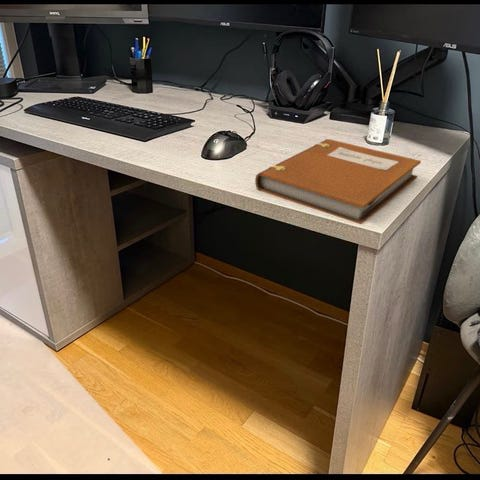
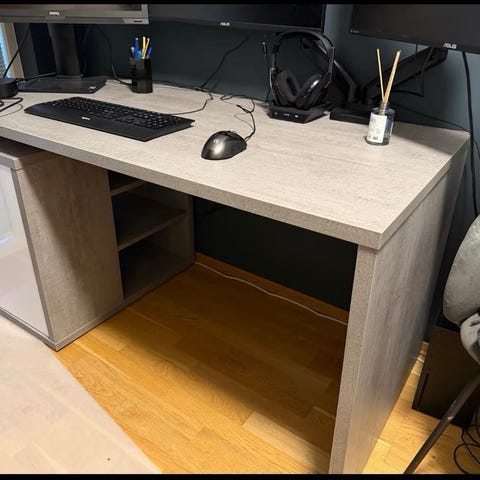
- notebook [254,138,422,225]
